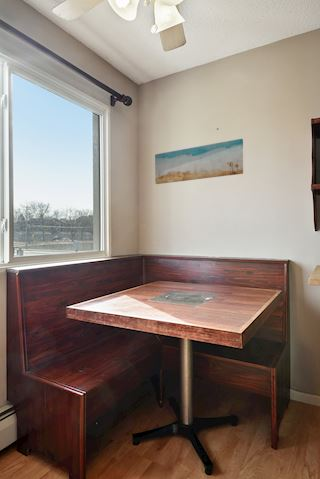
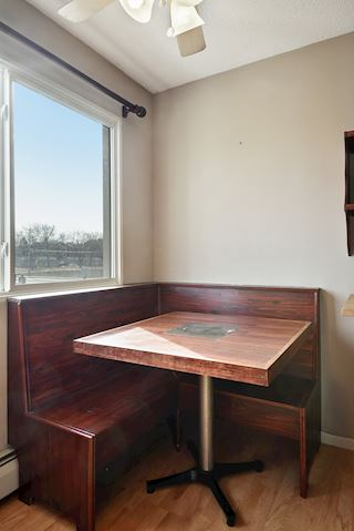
- wall art [154,138,244,185]
